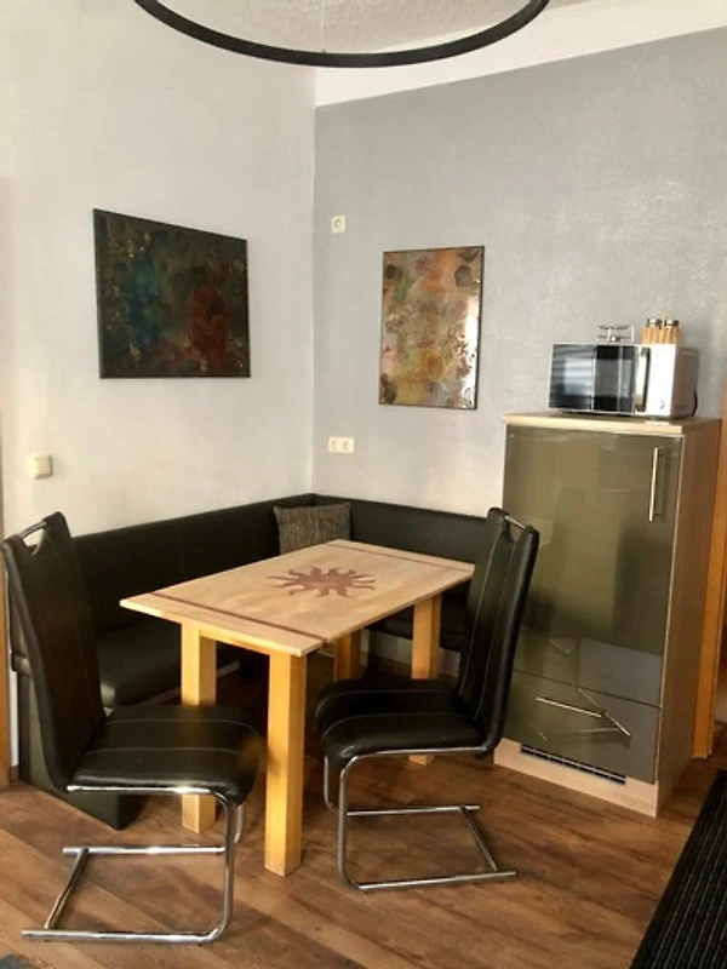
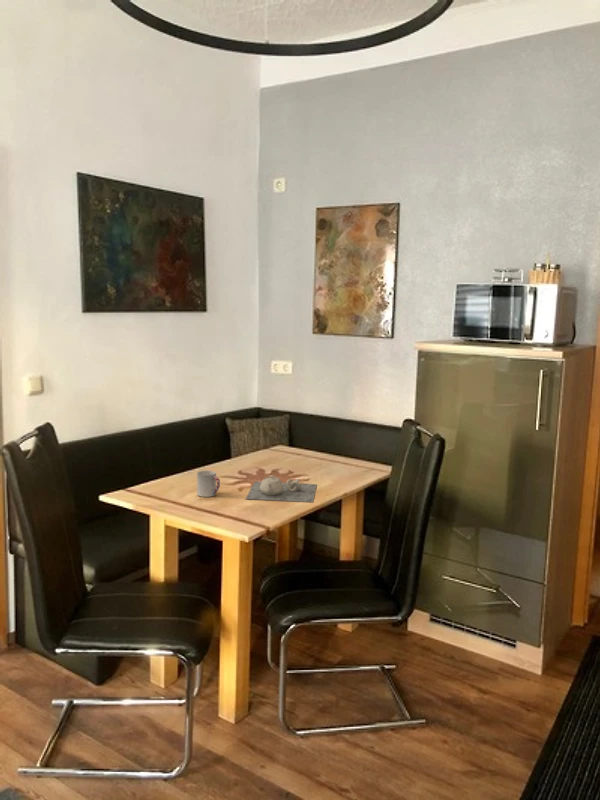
+ teapot [245,474,318,503]
+ cup [196,470,221,498]
